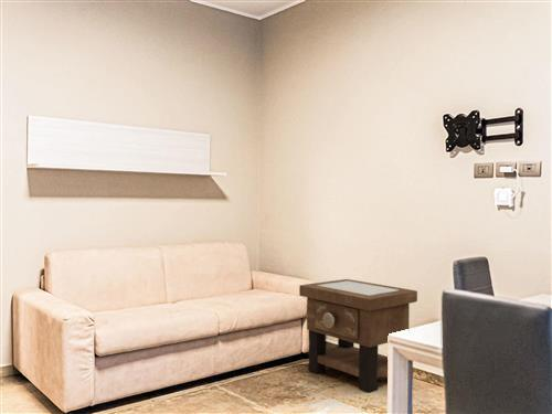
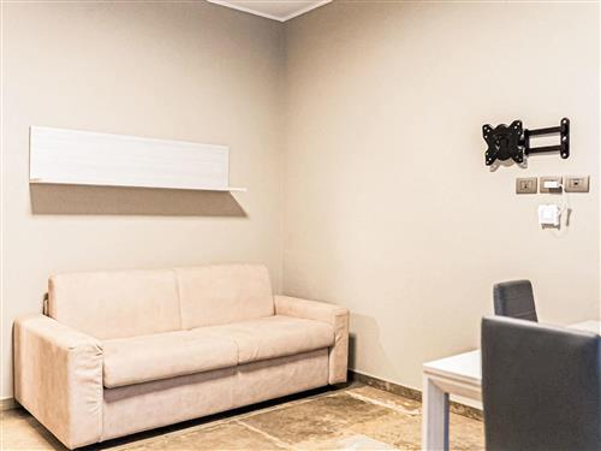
- side table [298,278,418,394]
